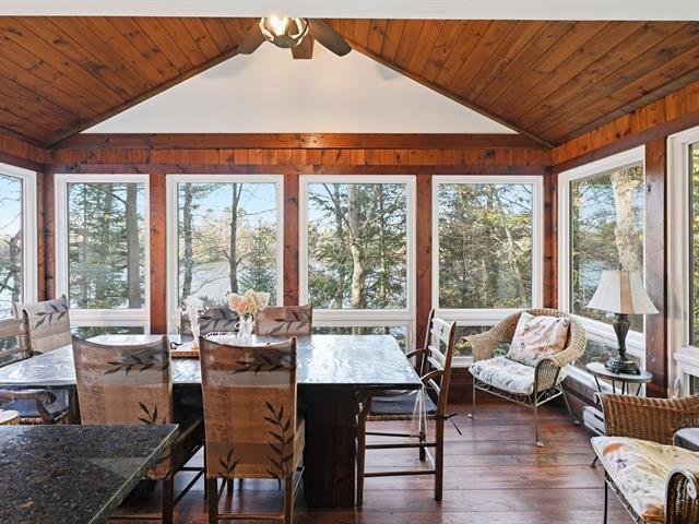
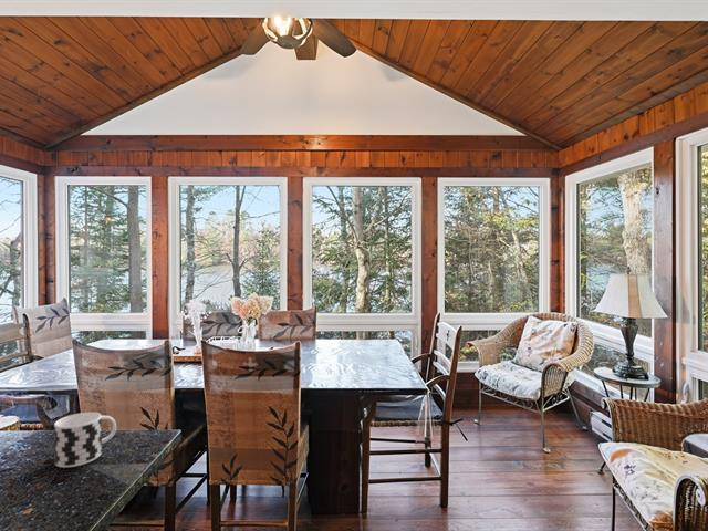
+ cup [53,412,117,469]
